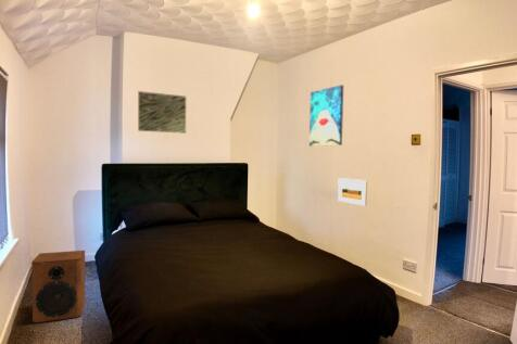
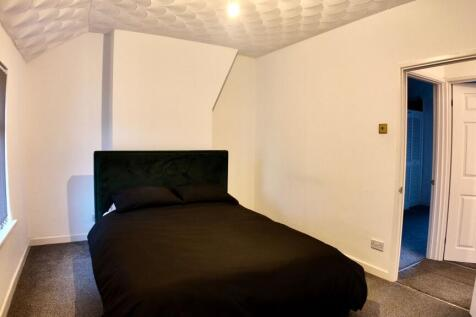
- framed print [337,177,368,207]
- wall art [137,90,187,135]
- wall art [308,84,344,148]
- speaker [30,250,86,323]
